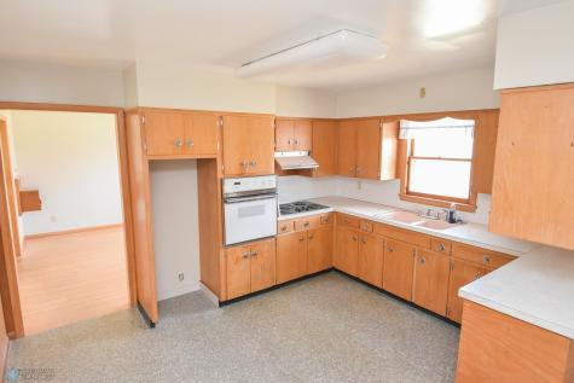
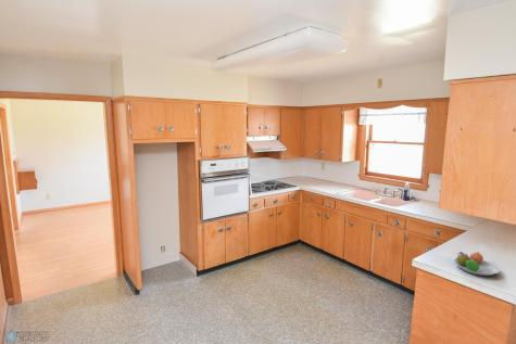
+ fruit bowl [453,251,501,277]
